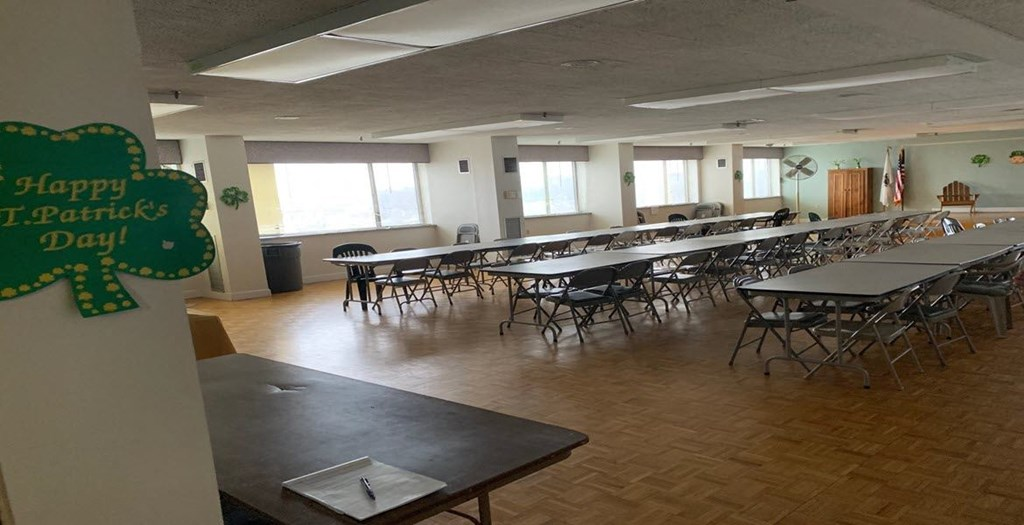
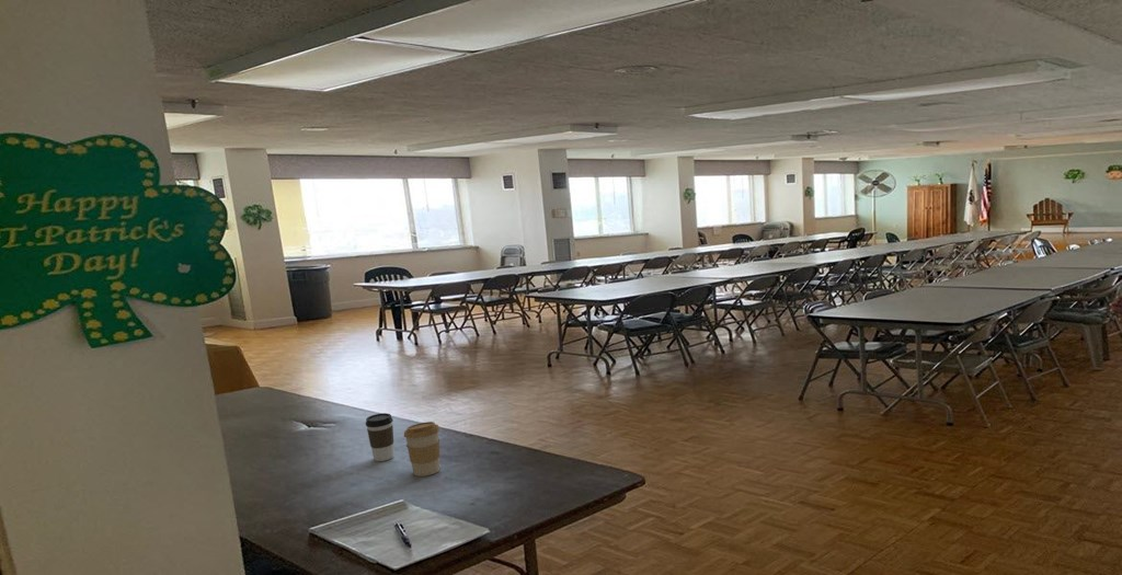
+ coffee cup [403,421,440,478]
+ coffee cup [365,412,394,462]
